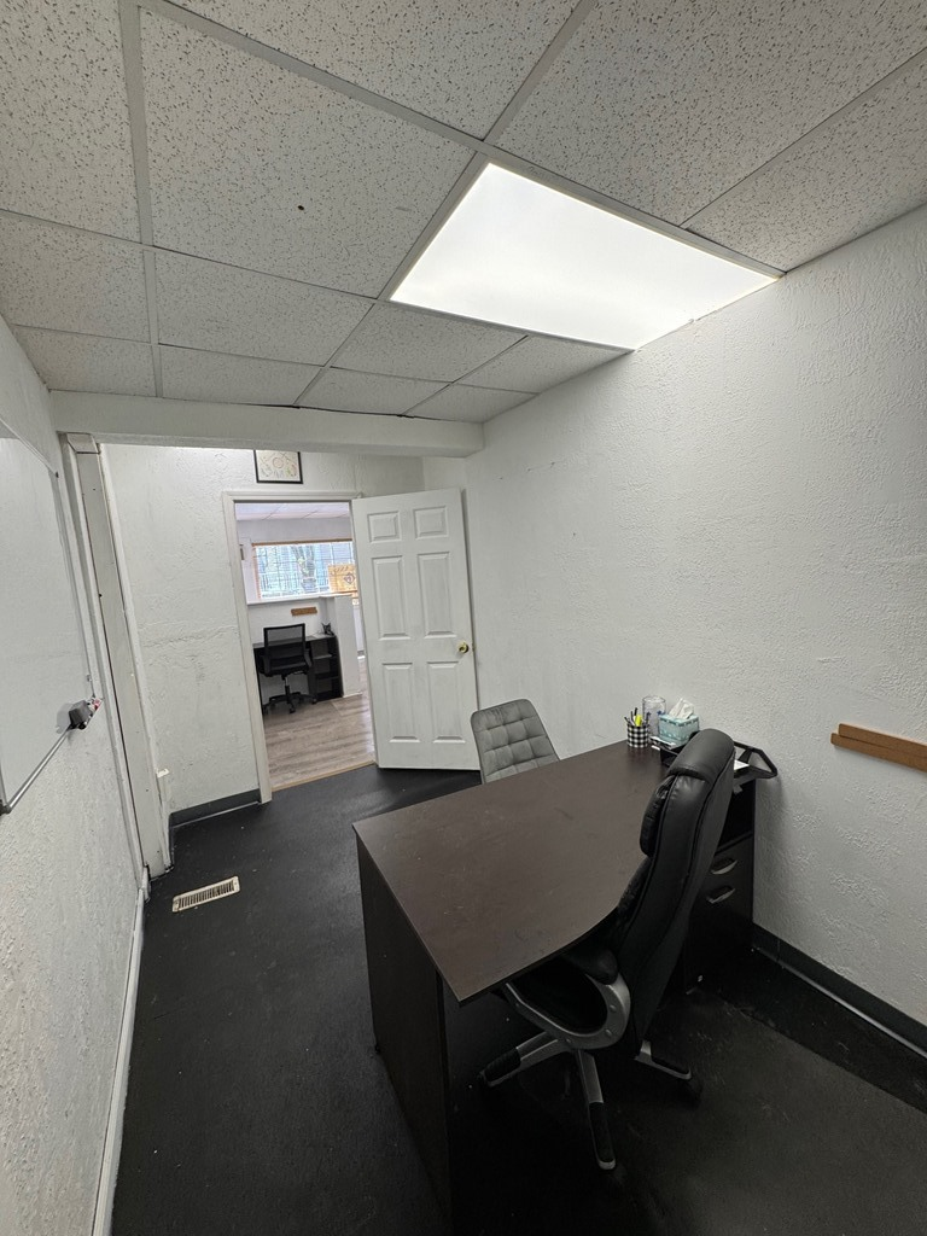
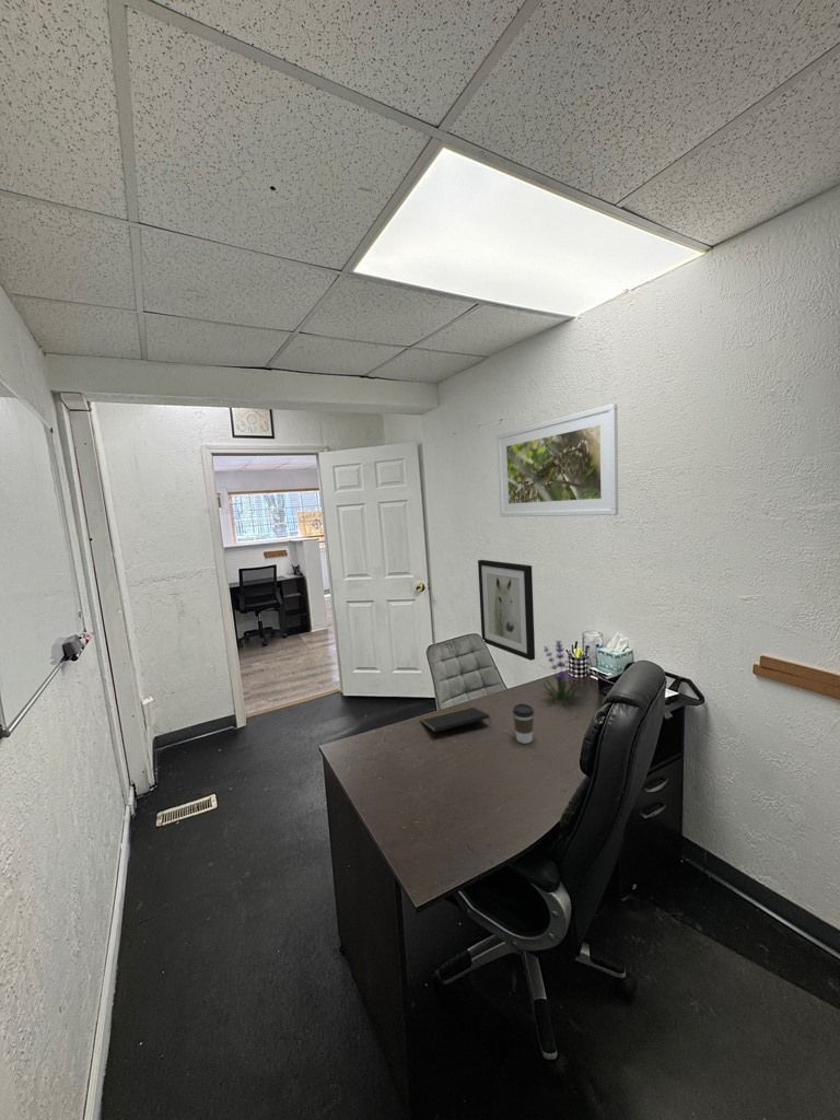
+ wall art [477,559,536,662]
+ coffee cup [512,703,535,745]
+ plant [539,639,585,704]
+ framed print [495,402,619,518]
+ notepad [419,704,492,733]
